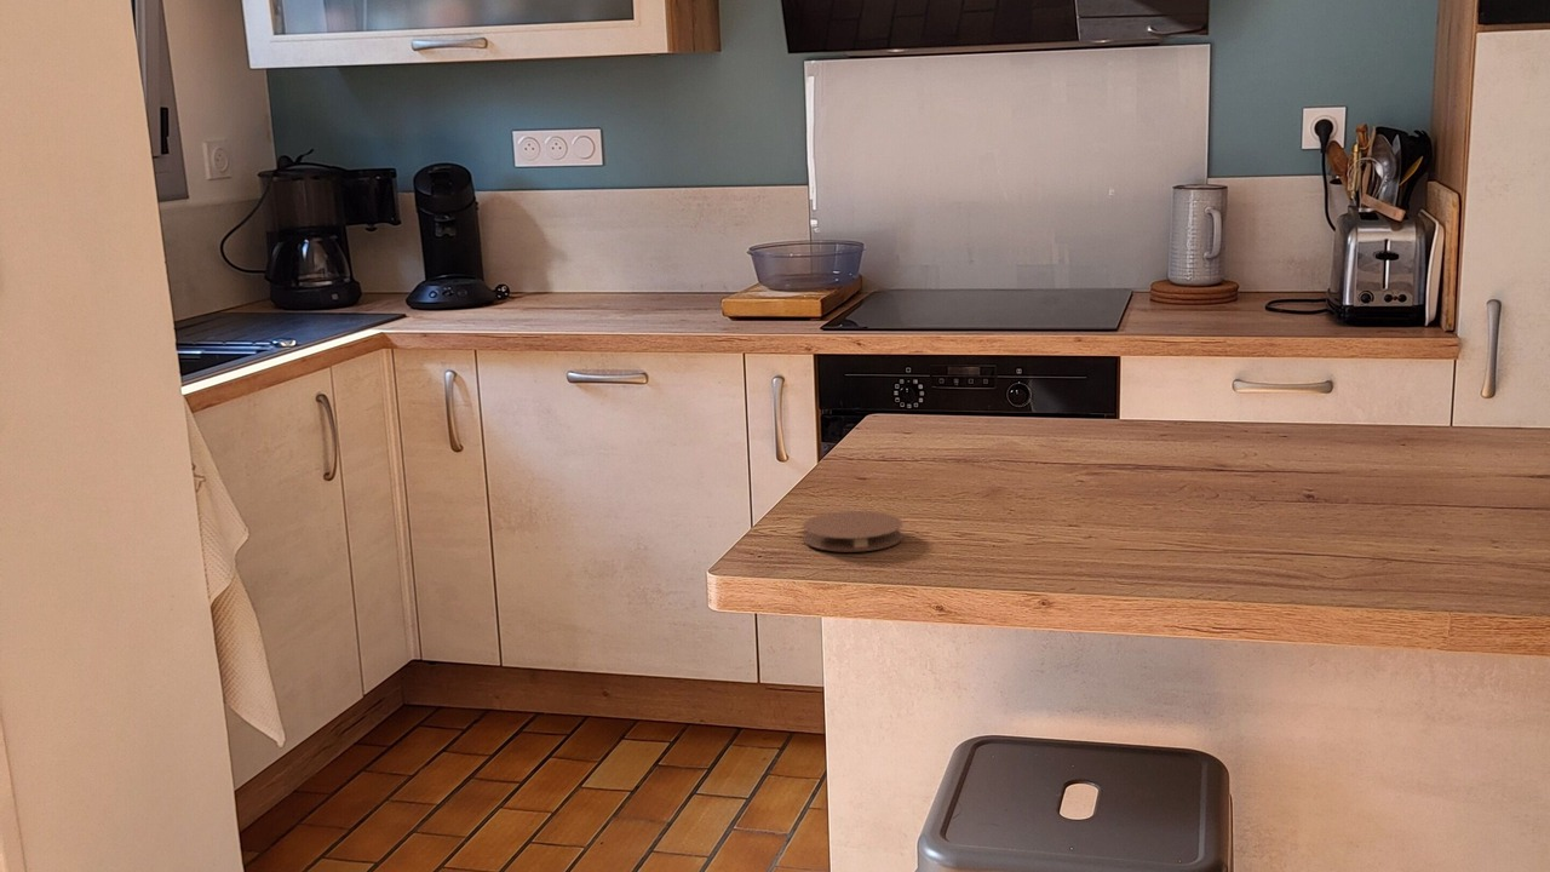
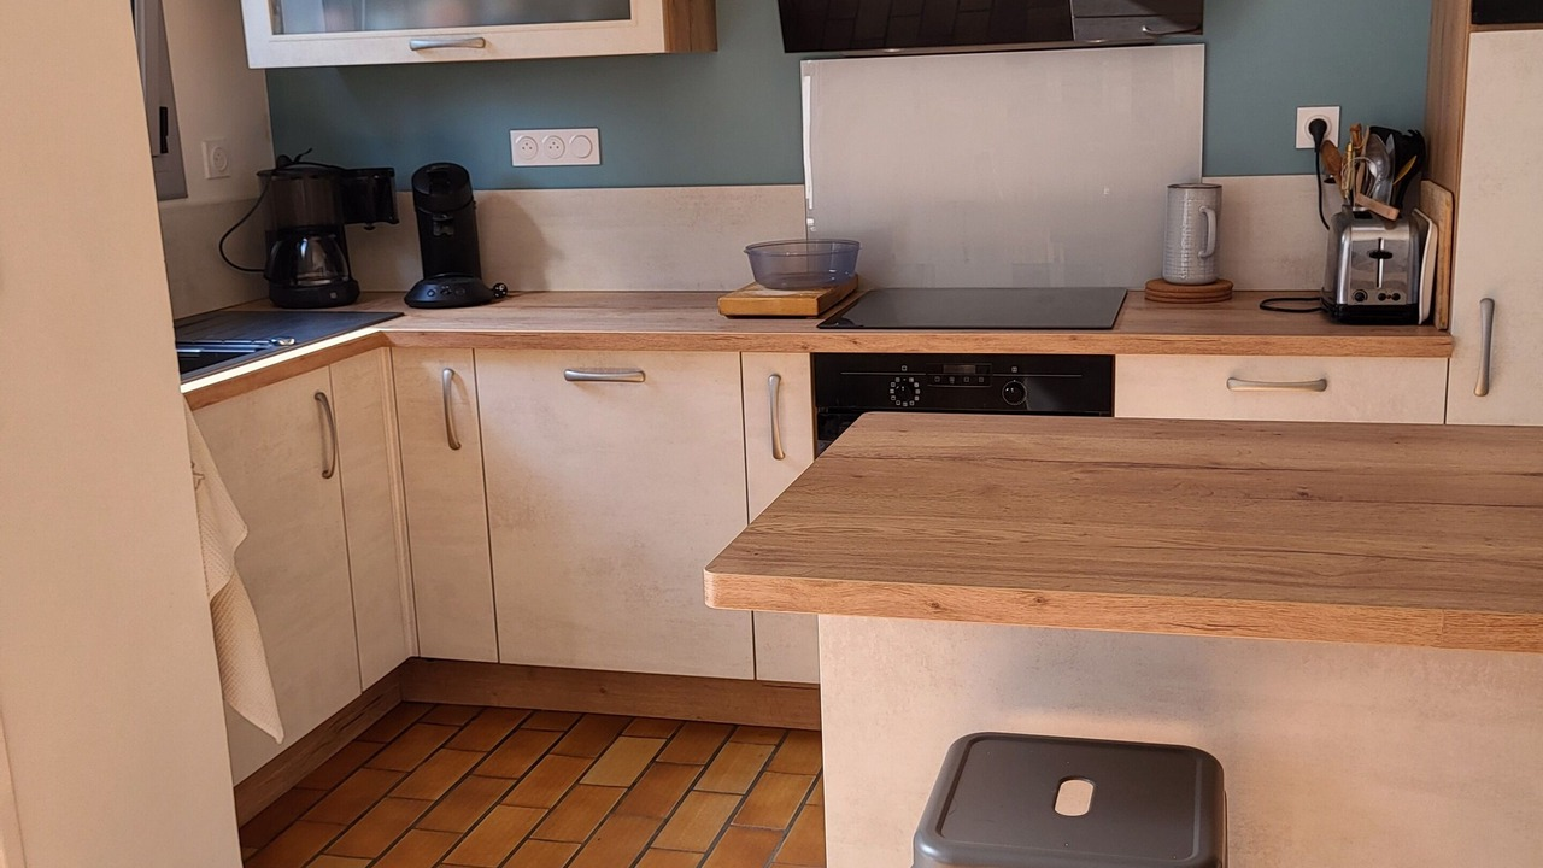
- coaster [802,510,905,553]
